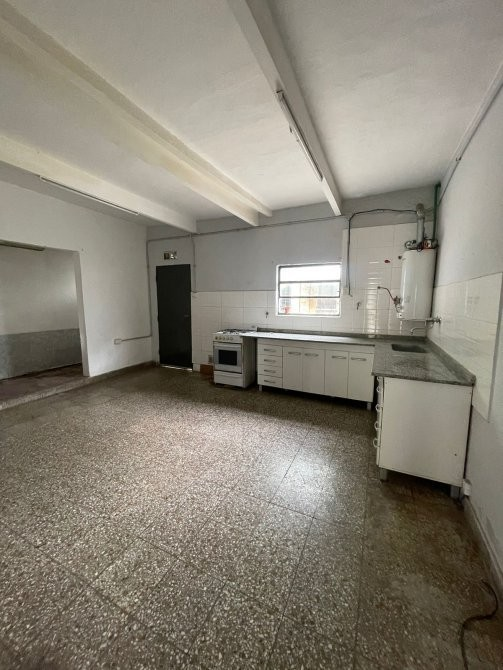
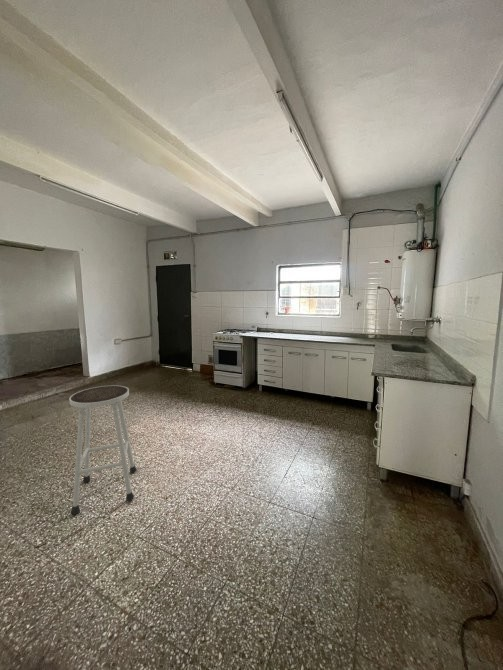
+ stool [68,385,137,516]
